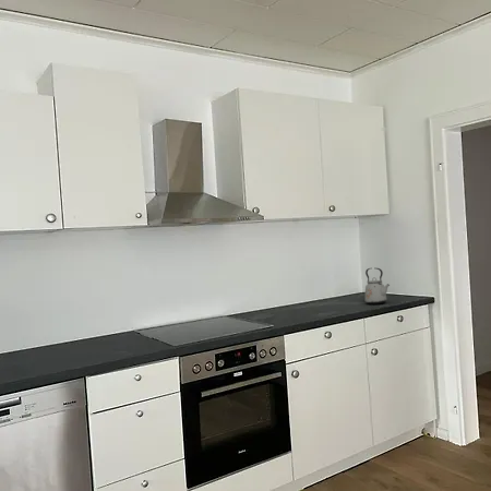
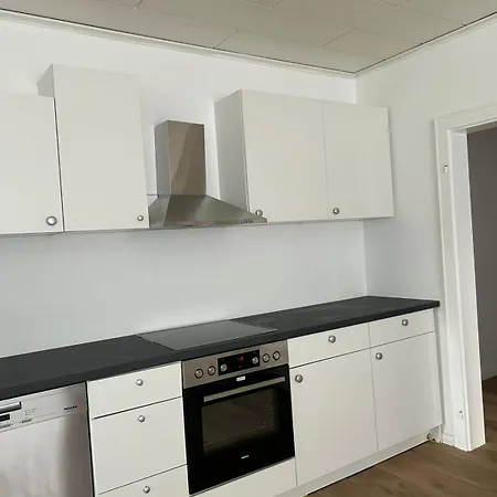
- kettle [364,267,391,306]
